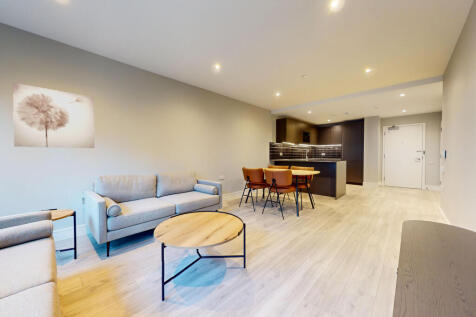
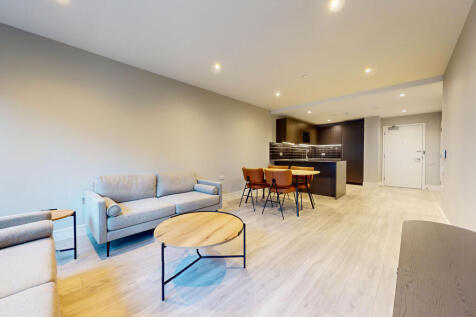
- wall art [12,82,95,149]
